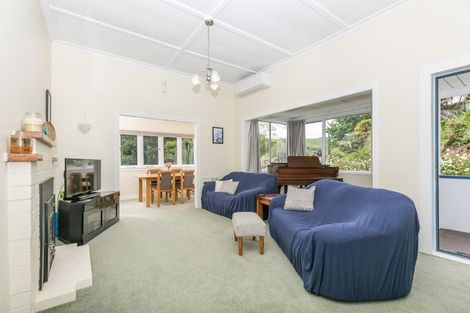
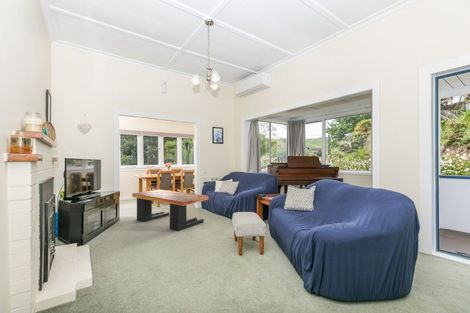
+ coffee table [131,189,210,232]
